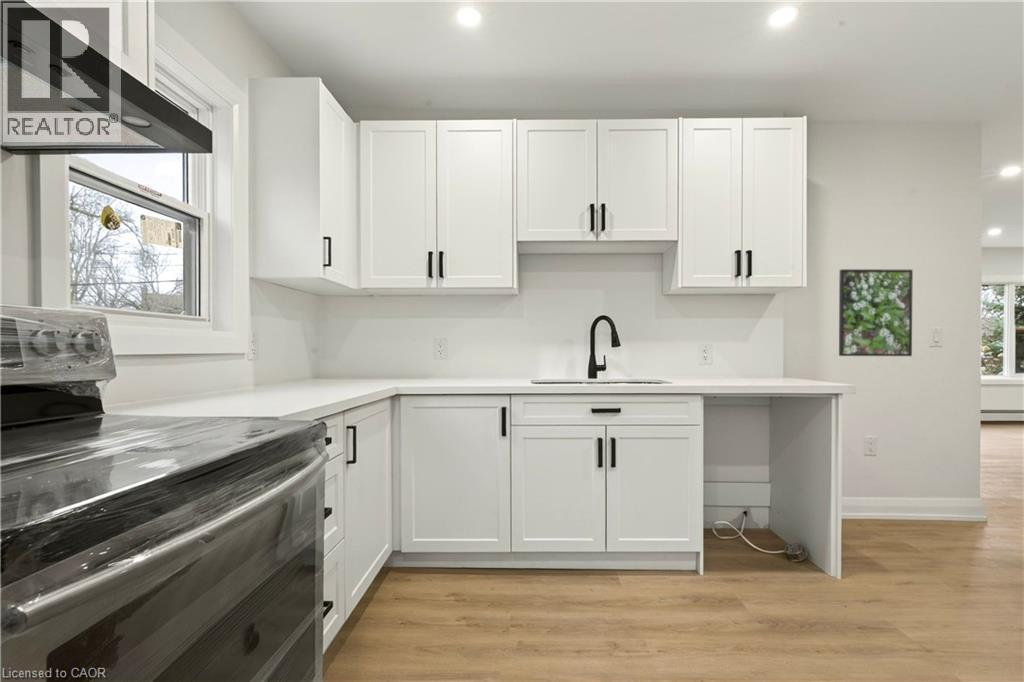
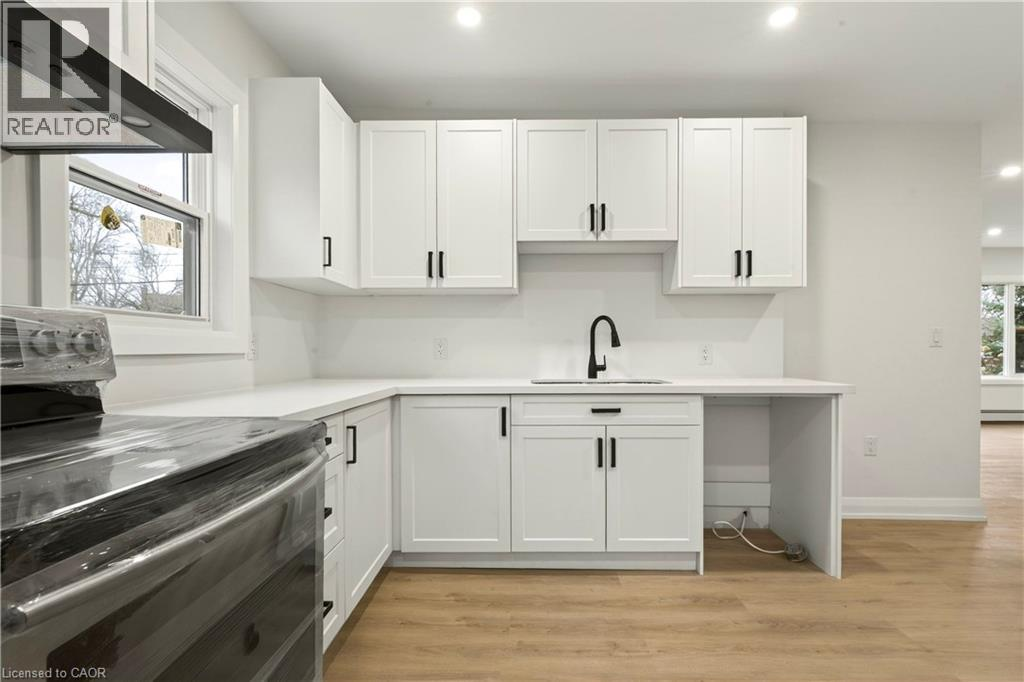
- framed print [838,268,914,357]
